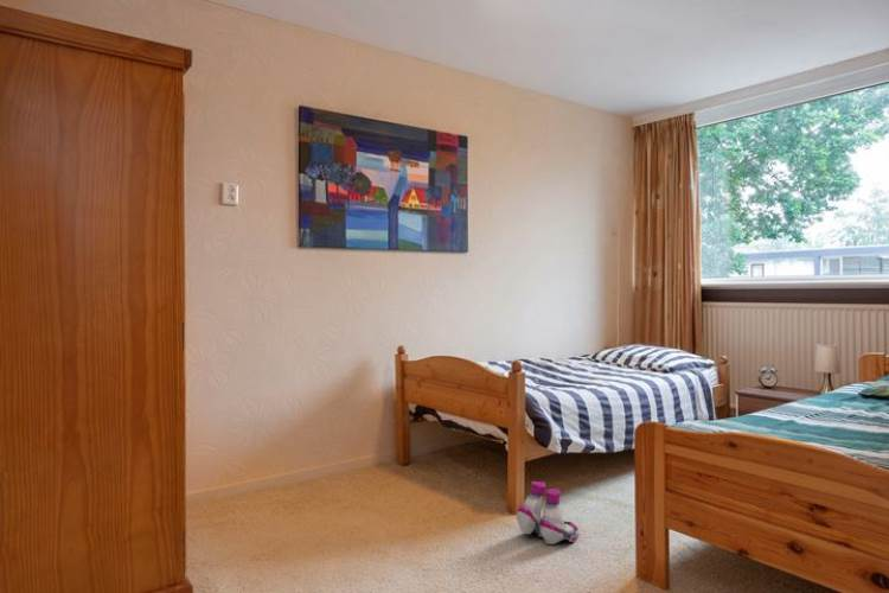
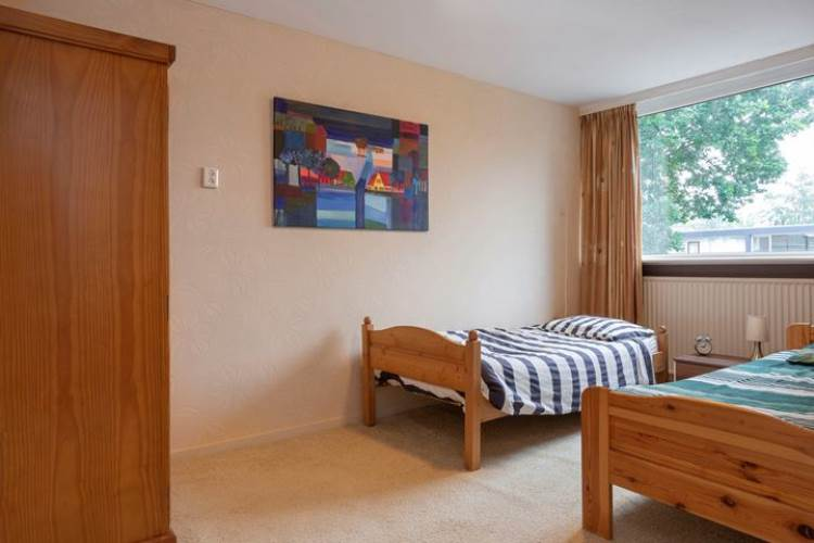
- boots [516,480,580,546]
